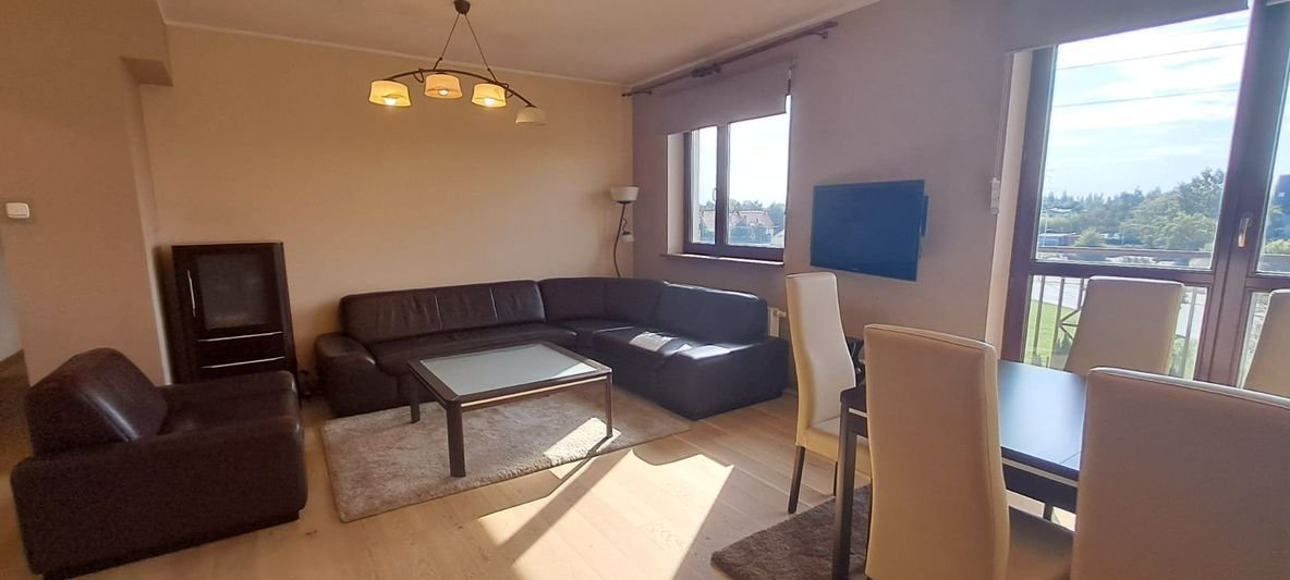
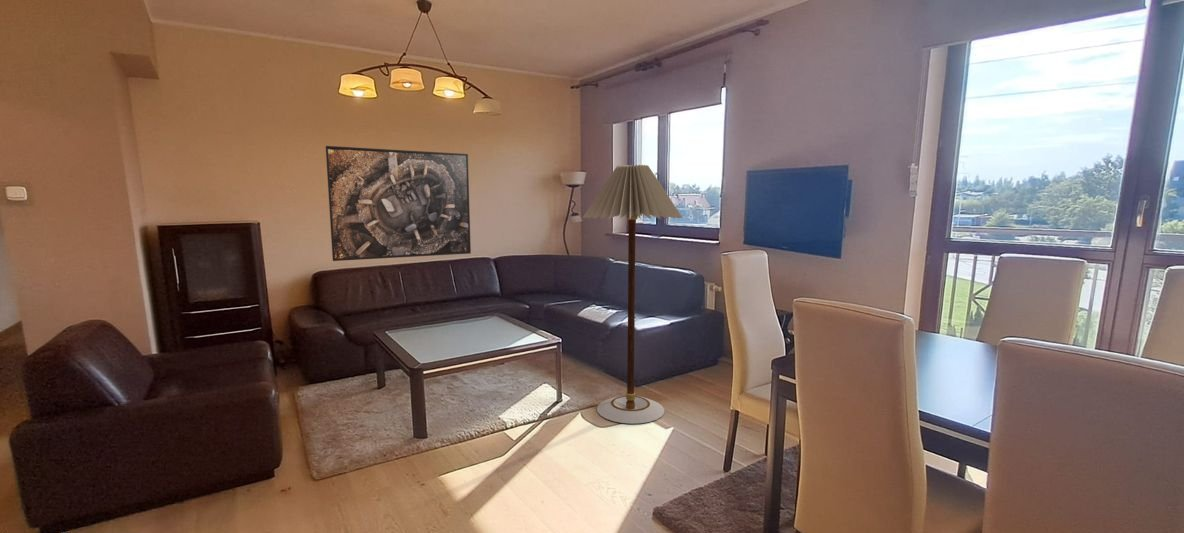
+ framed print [325,145,472,262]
+ floor lamp [581,164,684,425]
